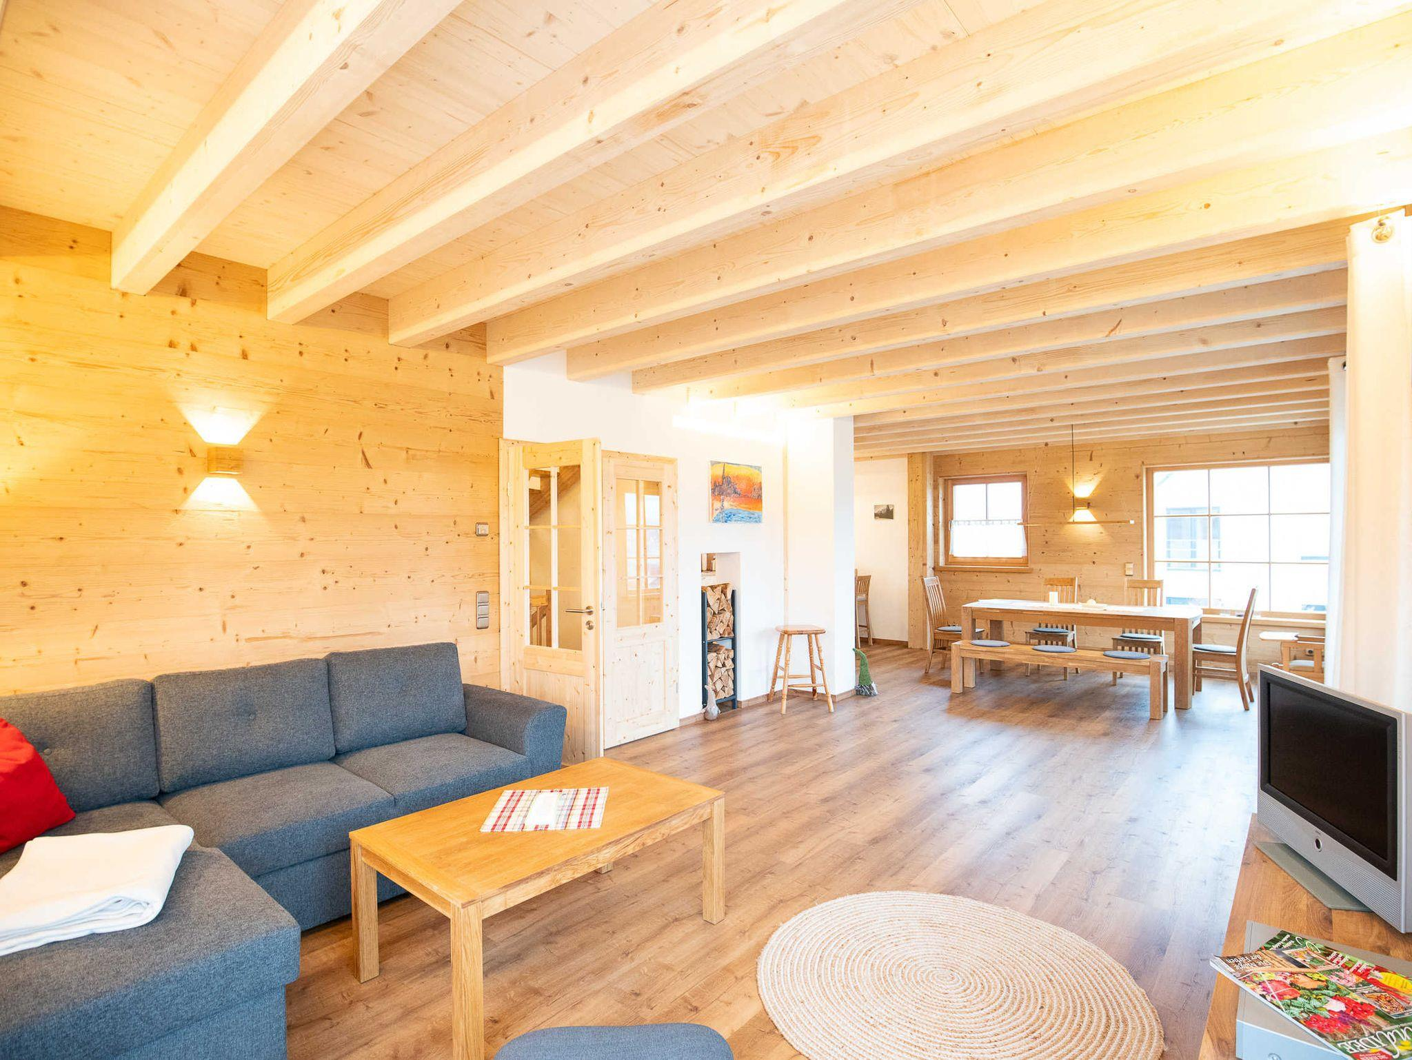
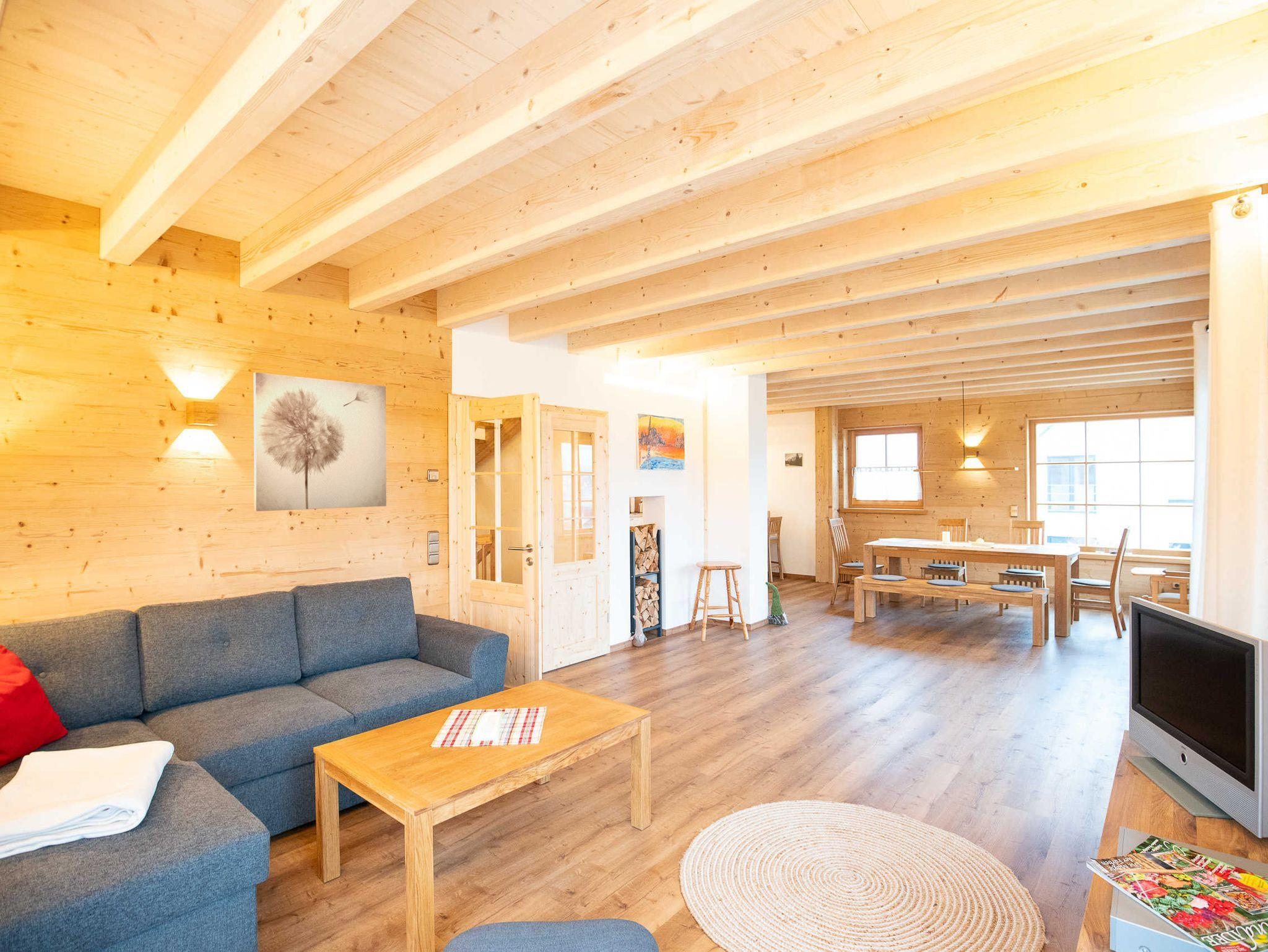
+ wall art [253,372,387,512]
